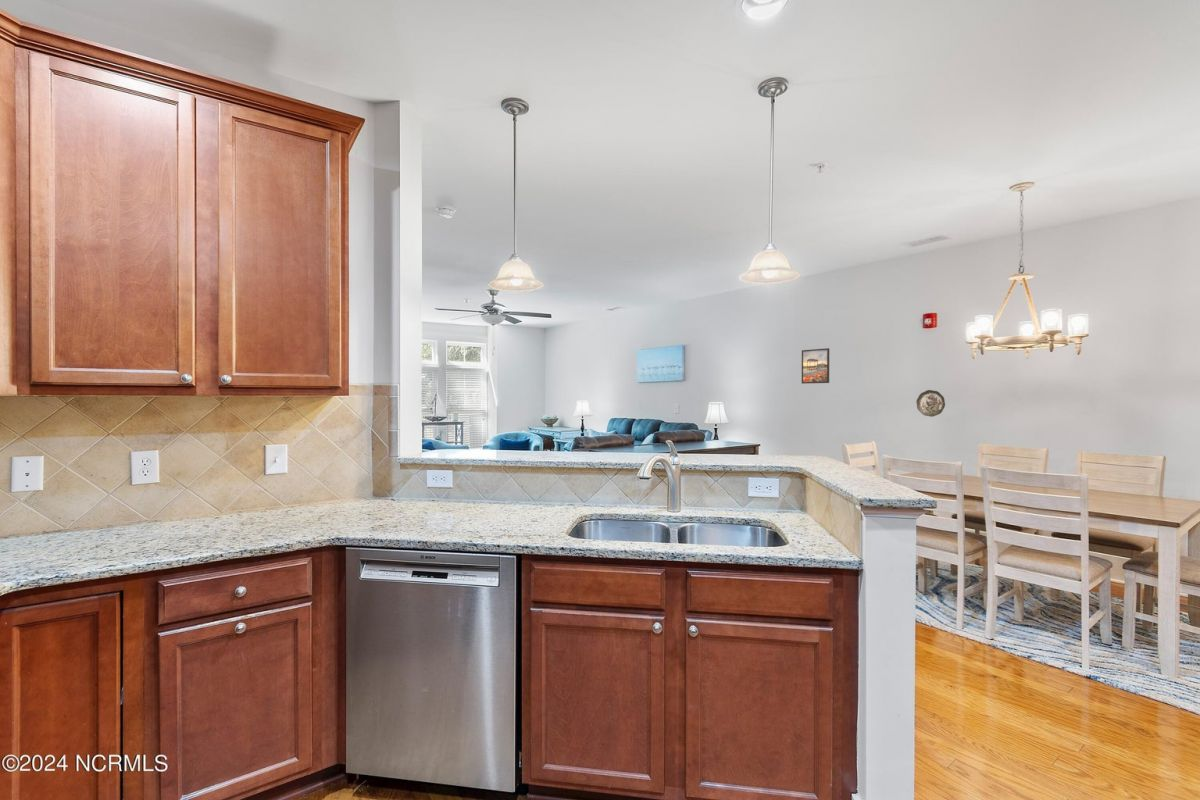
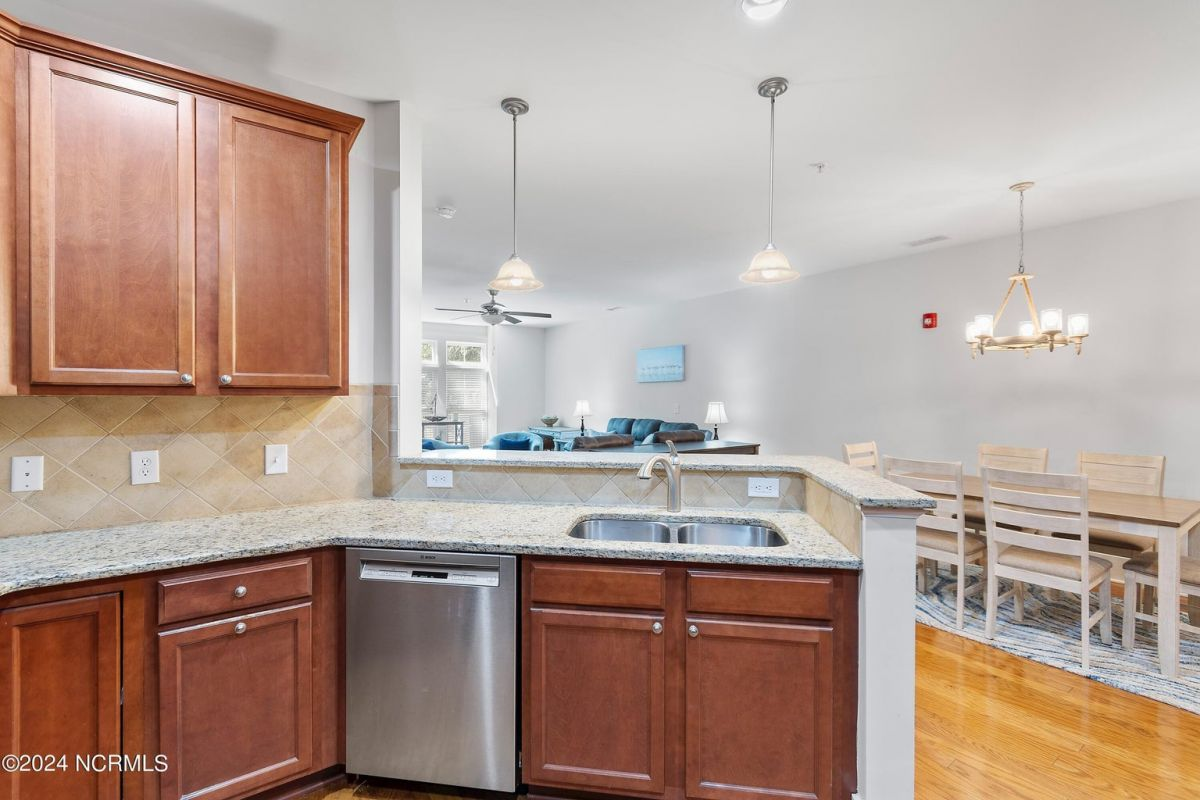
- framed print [801,347,830,385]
- decorative plate [915,389,946,418]
